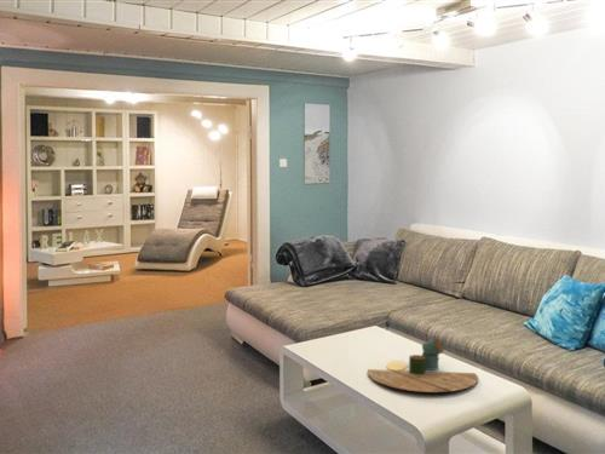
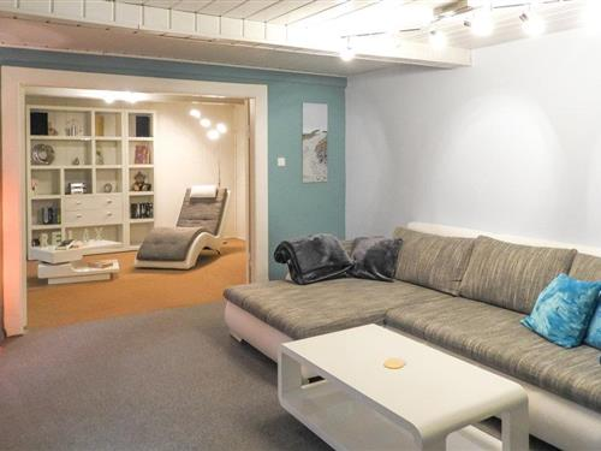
- decorative tray [367,337,479,393]
